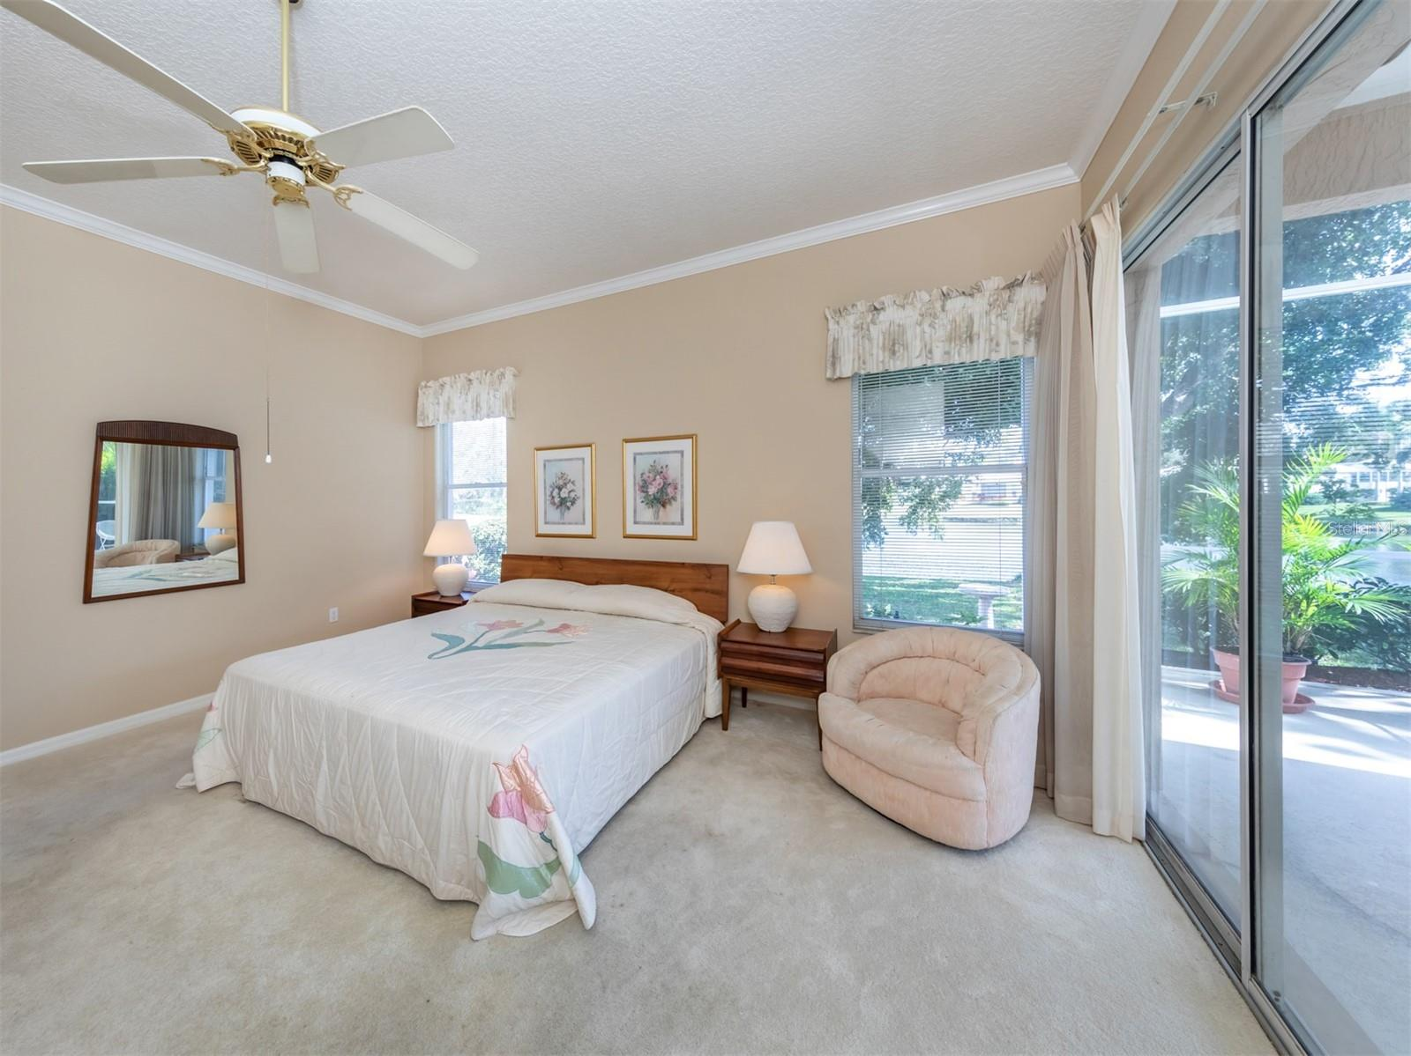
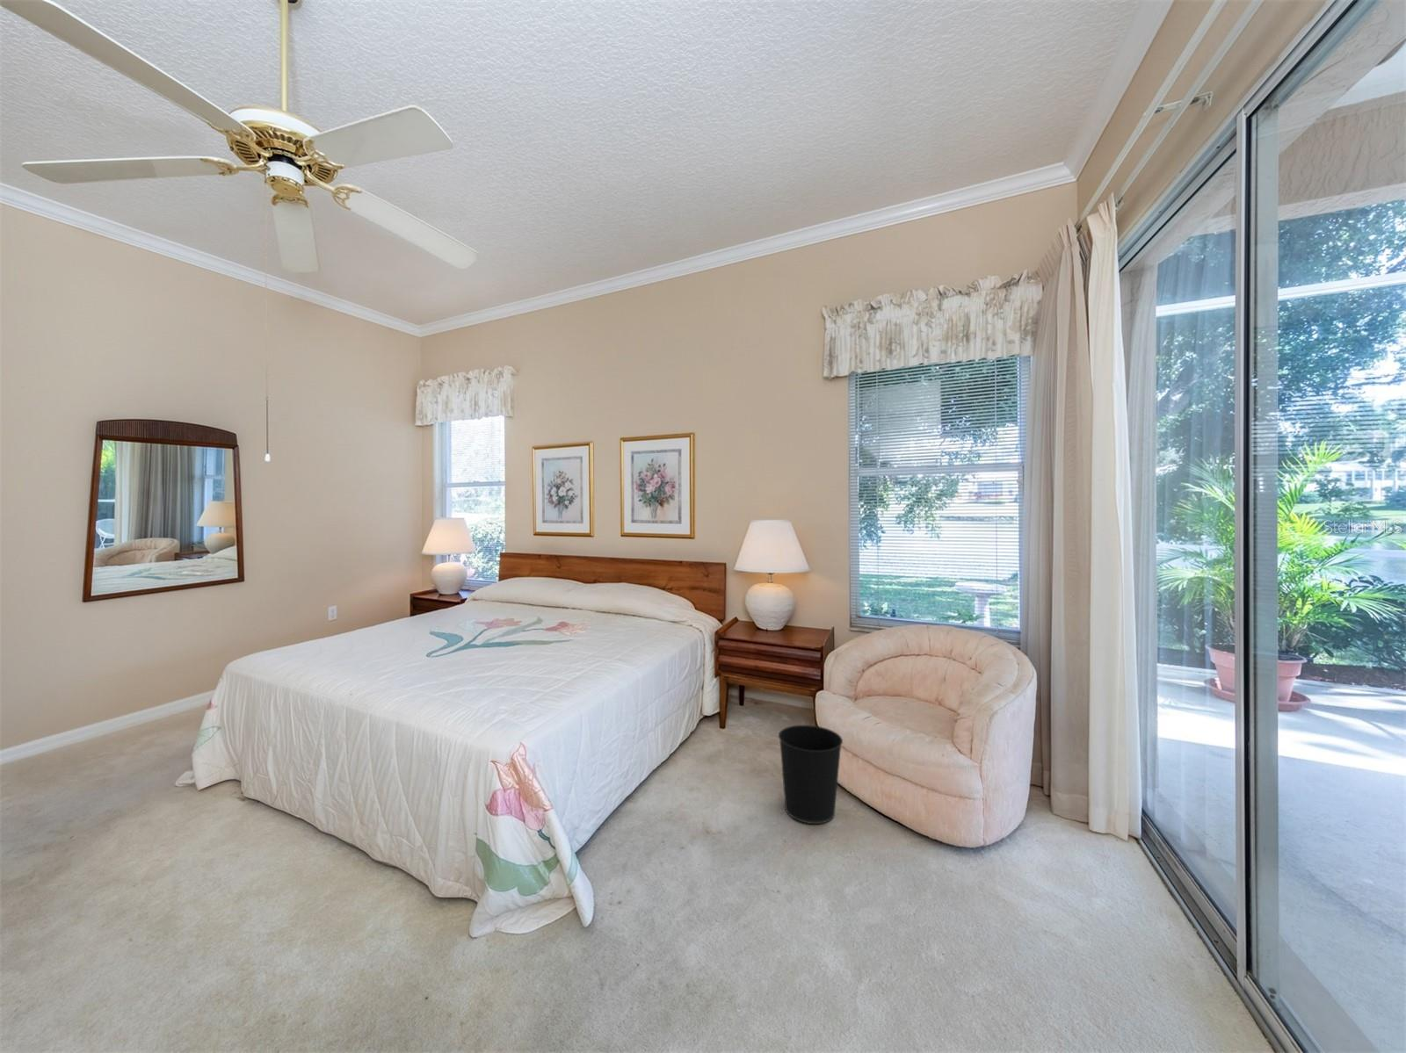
+ wastebasket [778,723,844,825]
